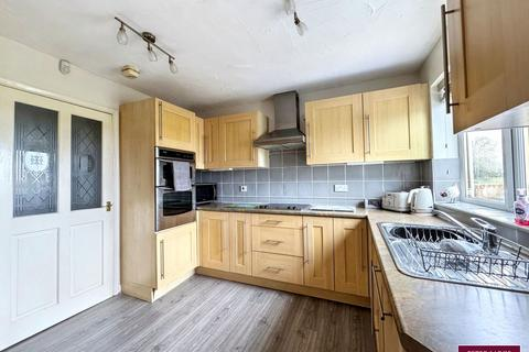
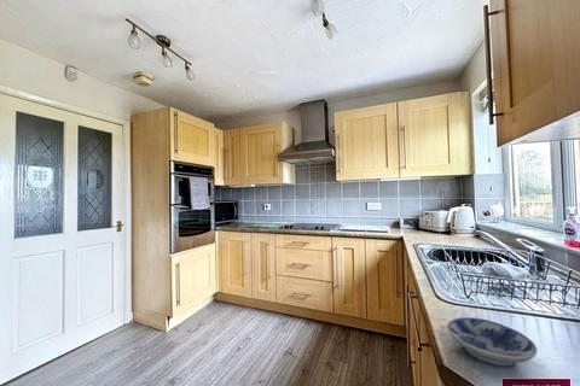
+ bowl [446,316,538,367]
